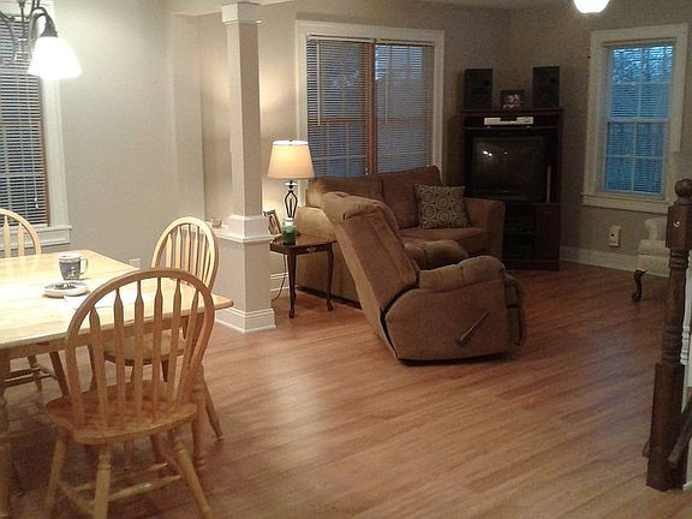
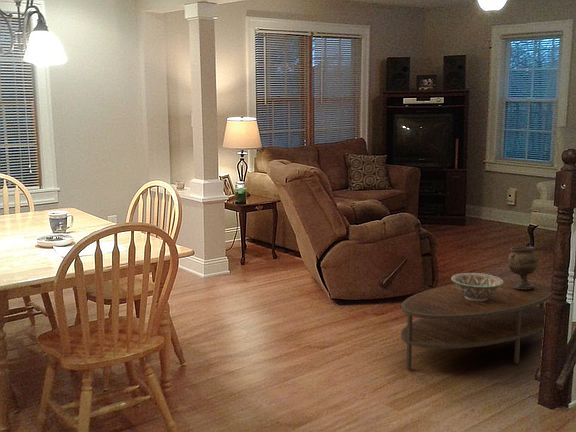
+ coffee table [400,278,552,370]
+ goblet [507,245,539,290]
+ decorative bowl [450,272,503,301]
